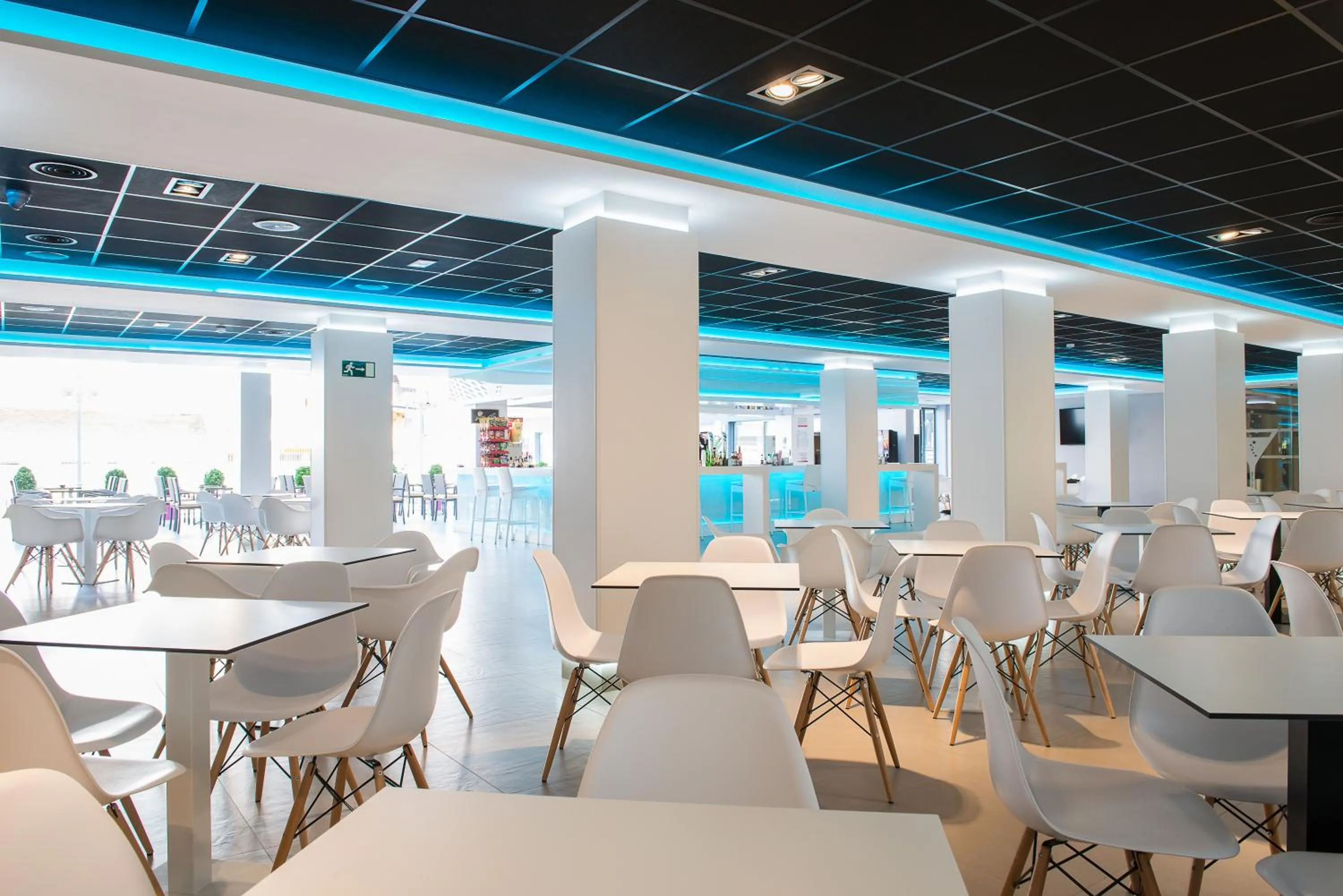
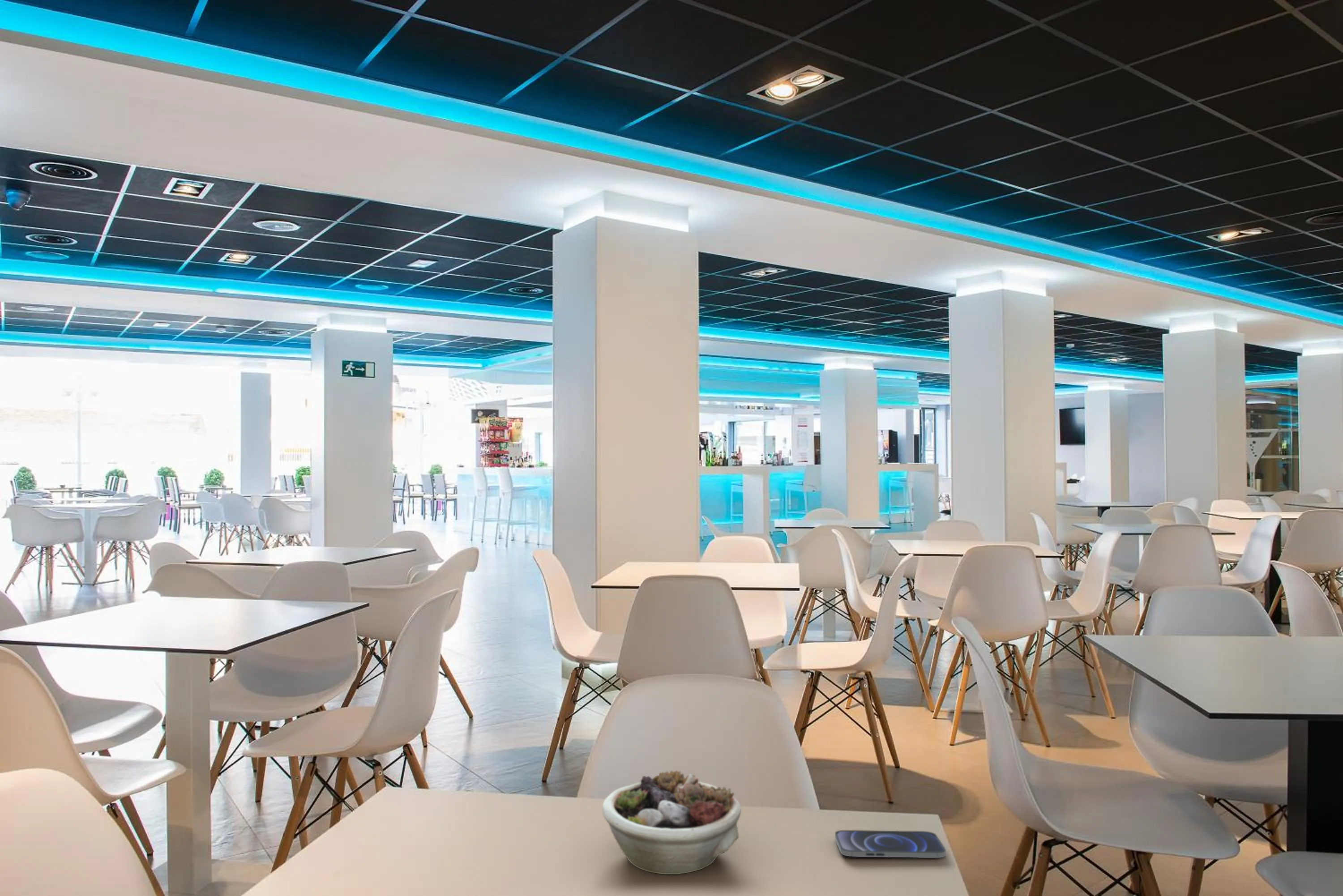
+ succulent planter [602,770,741,875]
+ smartphone [834,830,946,858]
